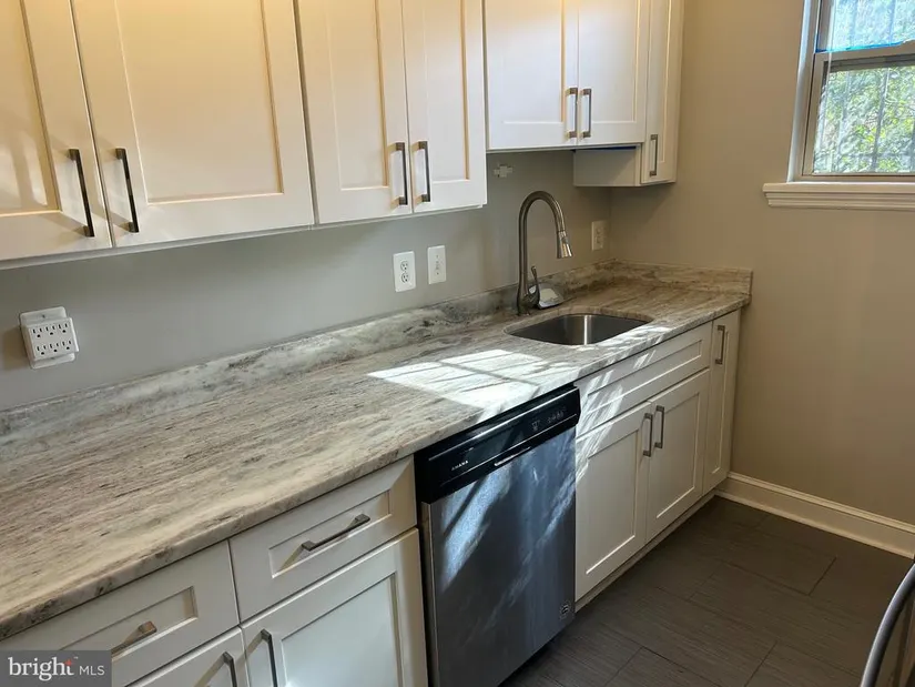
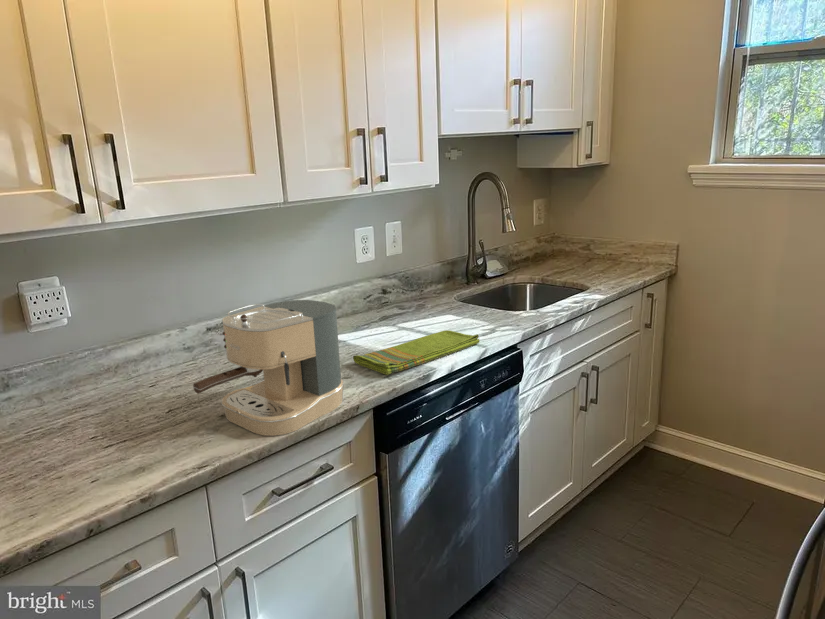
+ dish towel [352,329,480,376]
+ coffee maker [192,299,345,437]
